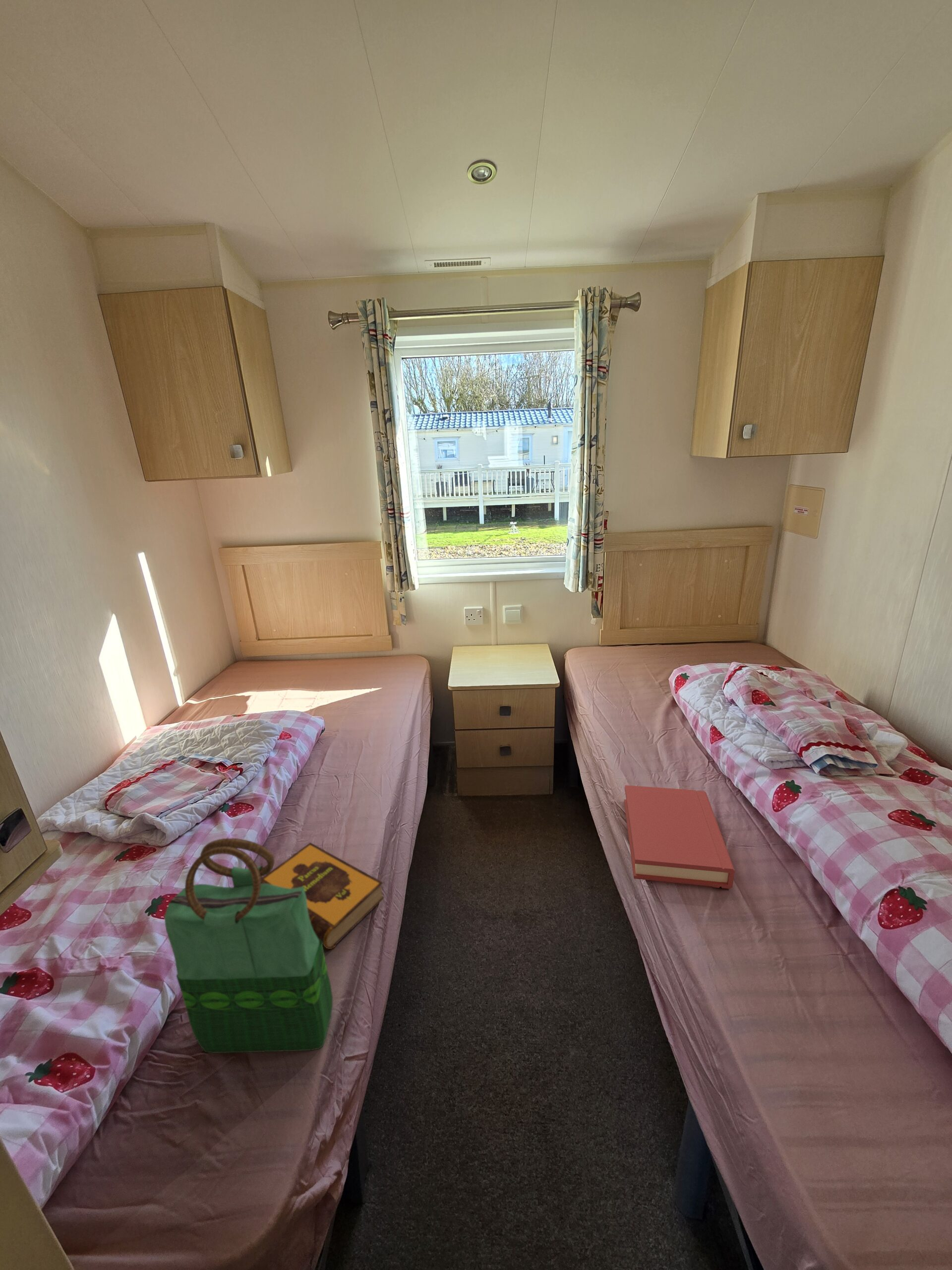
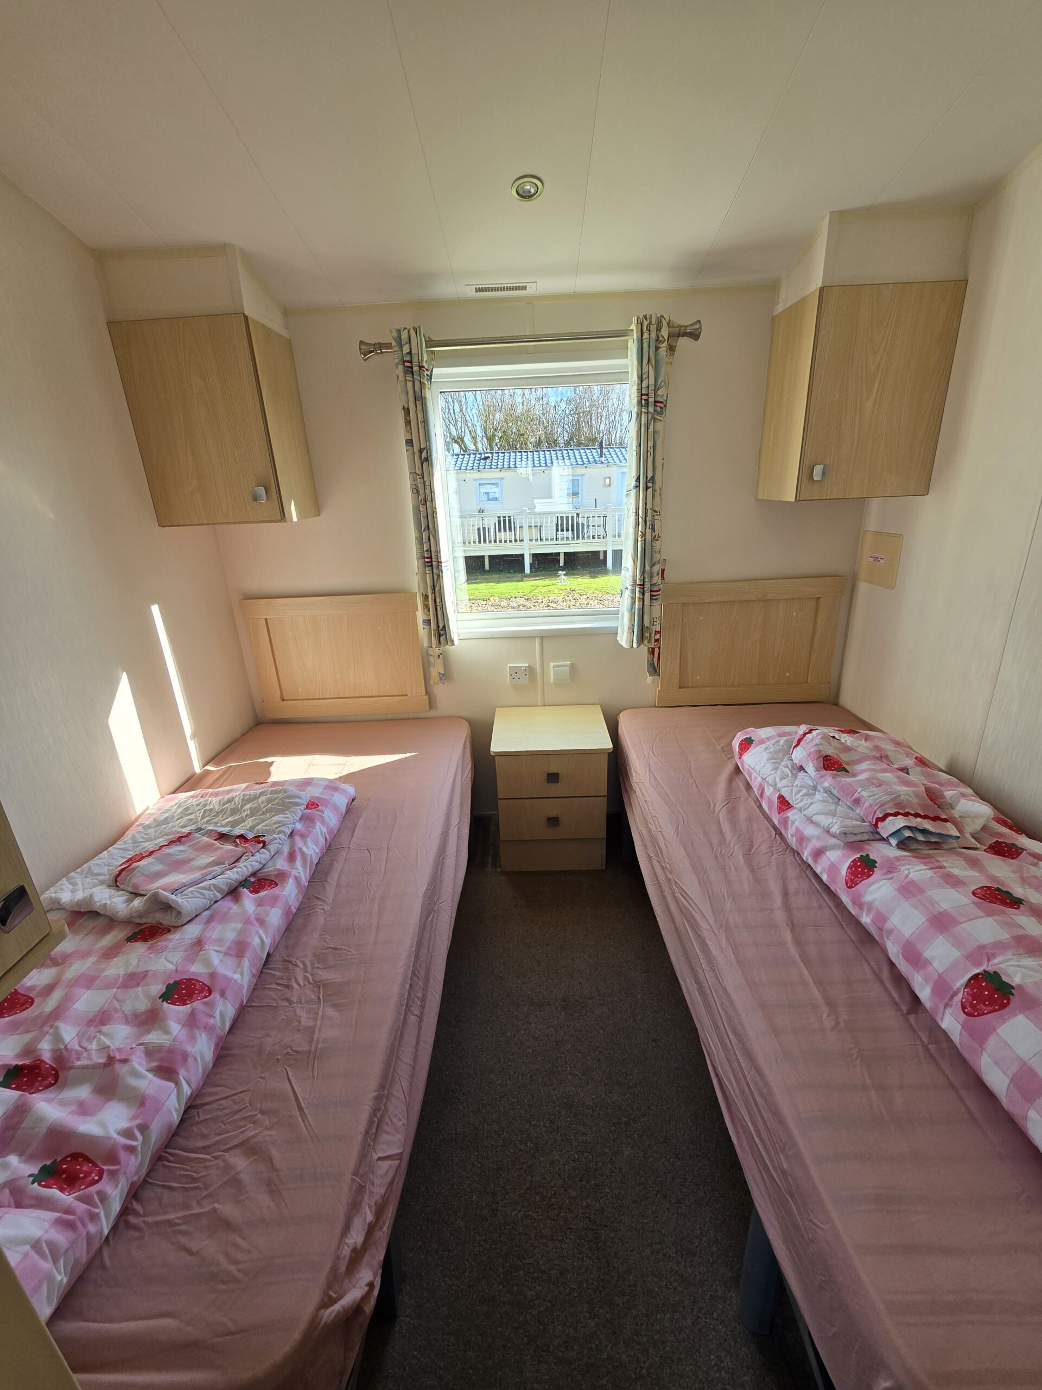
- tote bag [164,838,333,1054]
- hardback book [261,842,385,950]
- hardback book [624,785,735,889]
